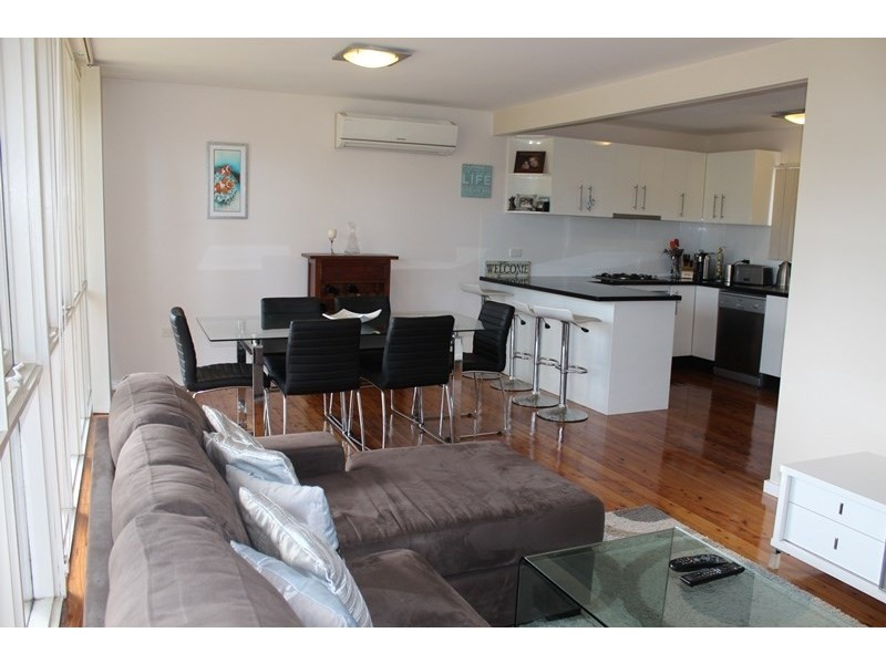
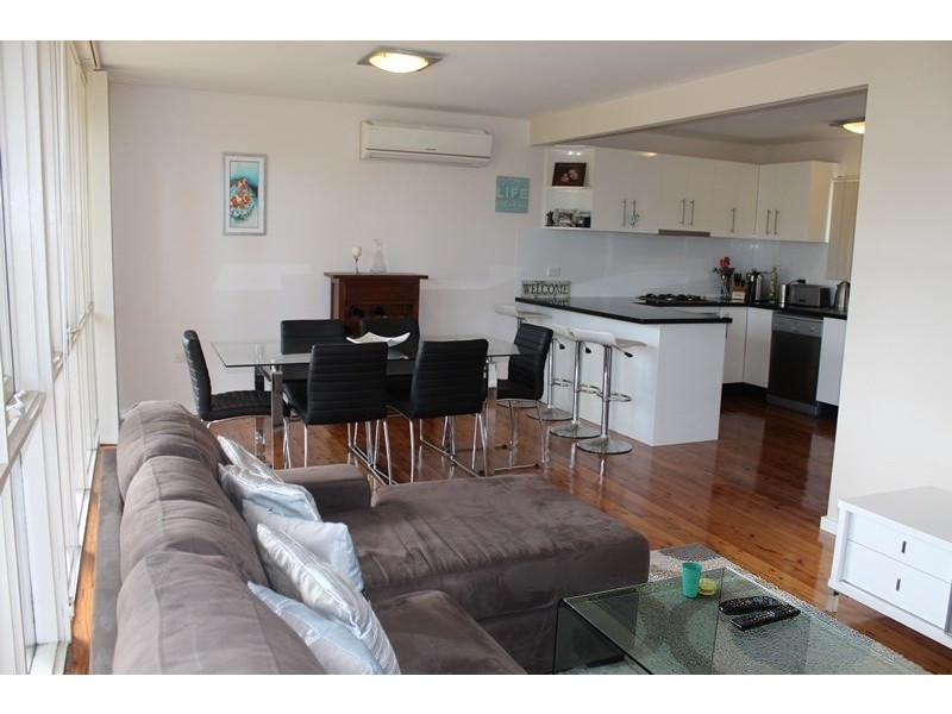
+ cup [681,560,718,599]
